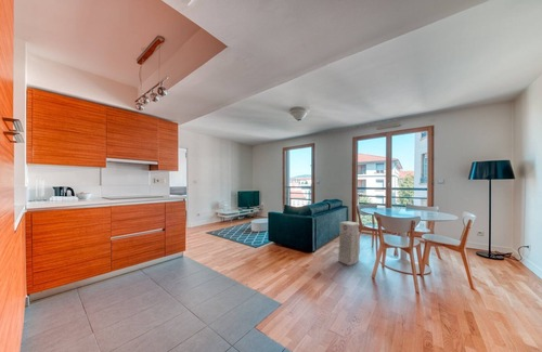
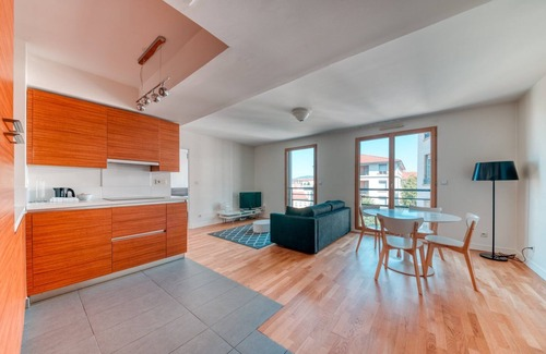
- air purifier [337,221,361,266]
